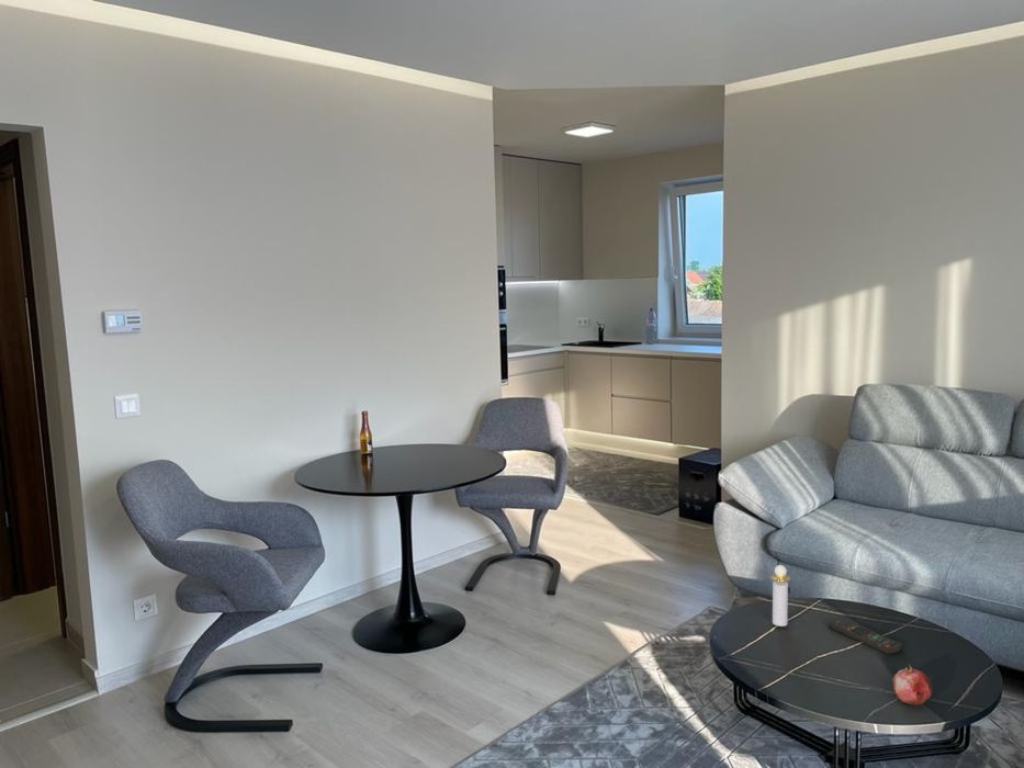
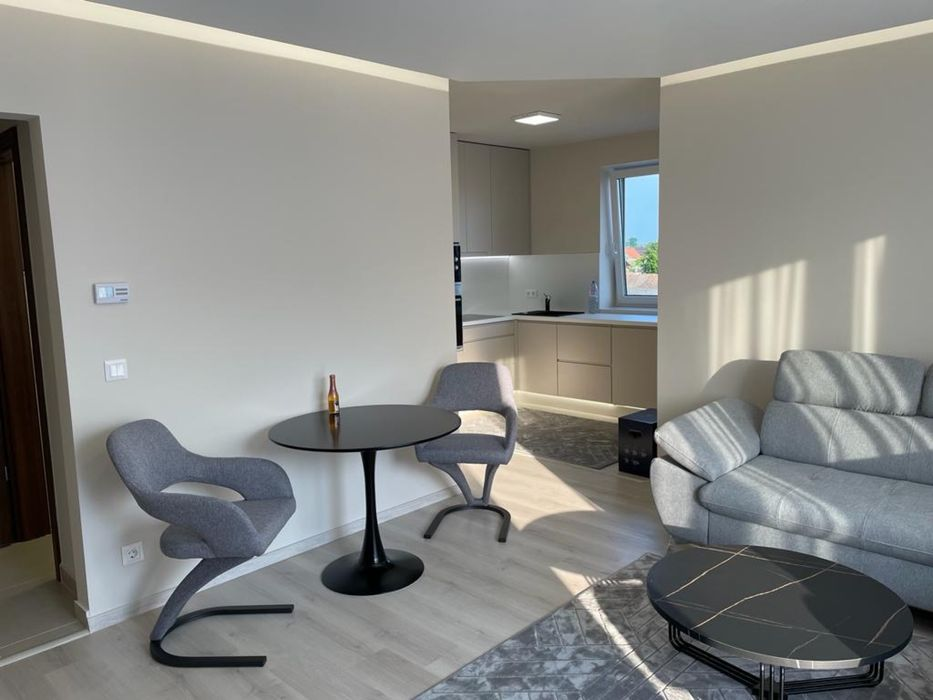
- perfume bottle [769,564,791,628]
- fruit [892,664,933,705]
- remote control [828,617,902,655]
